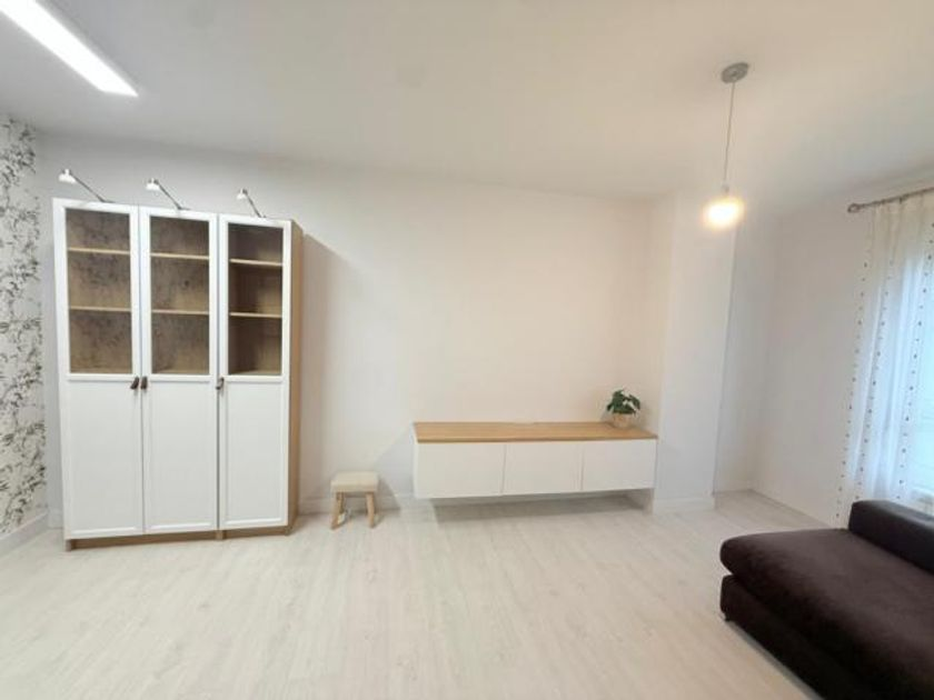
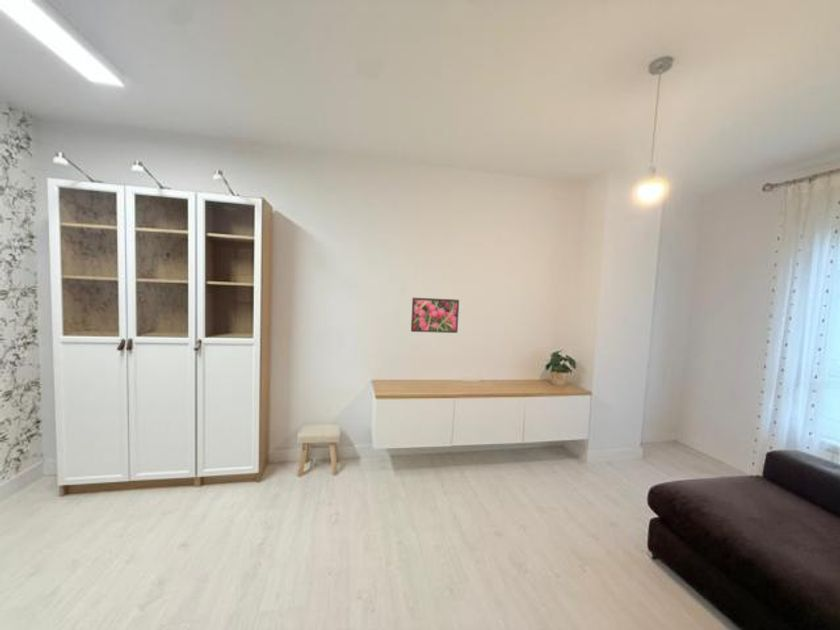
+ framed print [410,297,460,334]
